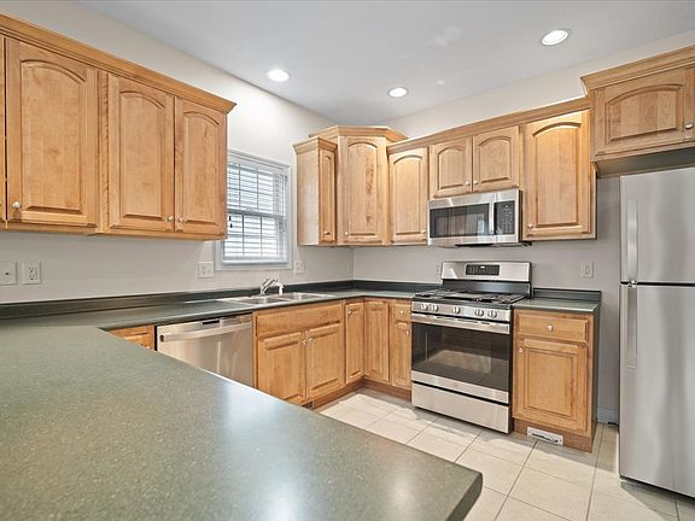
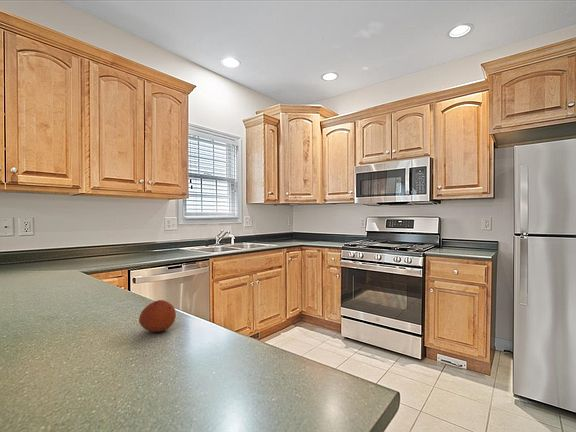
+ fruit [138,299,177,333]
